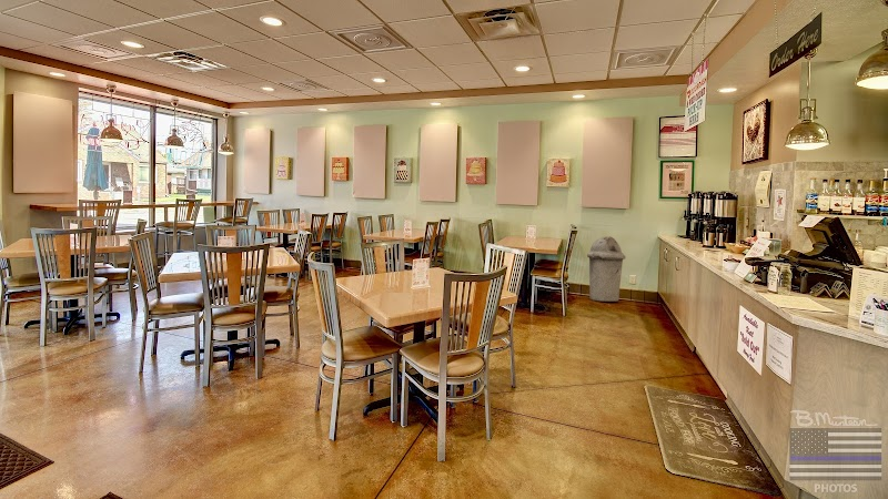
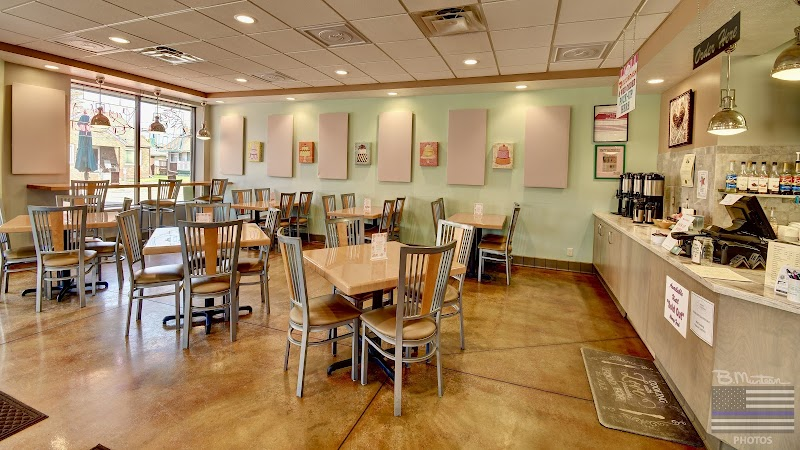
- trash can [586,235,626,303]
